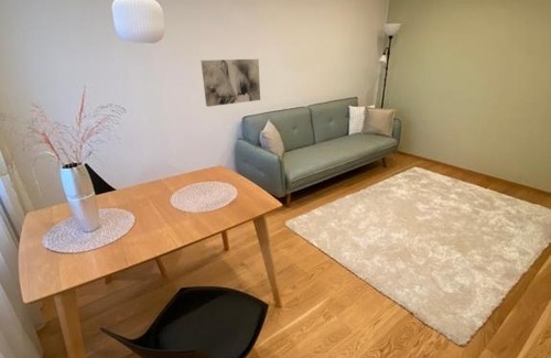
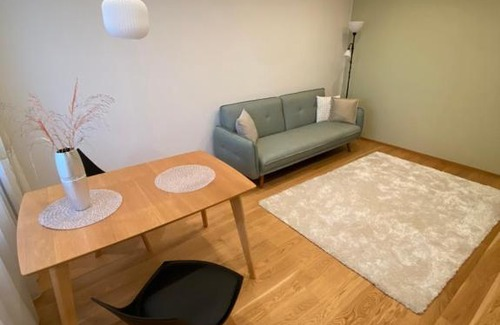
- wall art [199,58,261,108]
